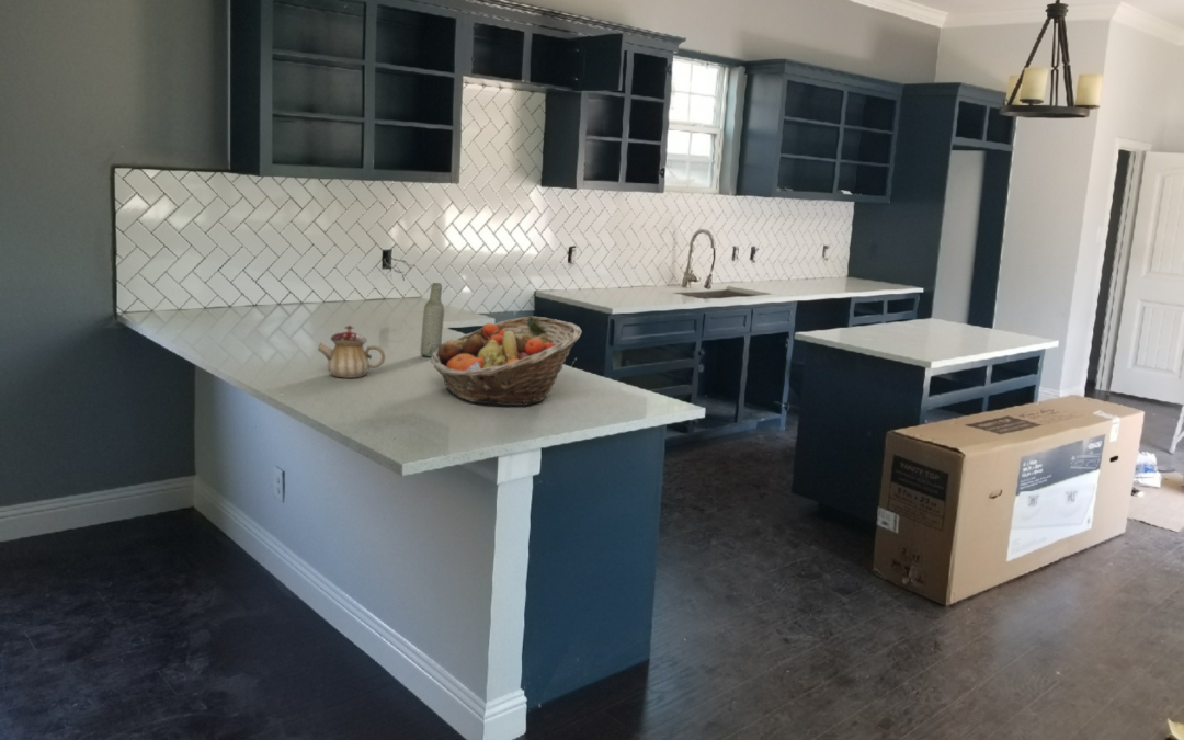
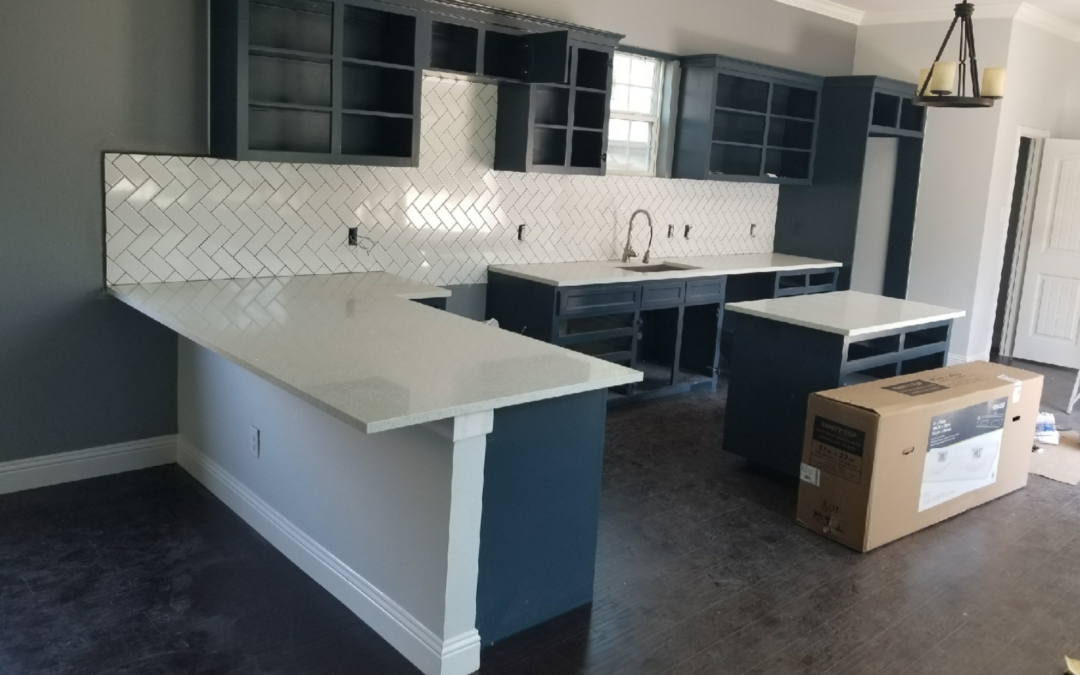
- bottle [420,282,445,358]
- teapot [317,325,386,379]
- fruit basket [430,315,583,407]
